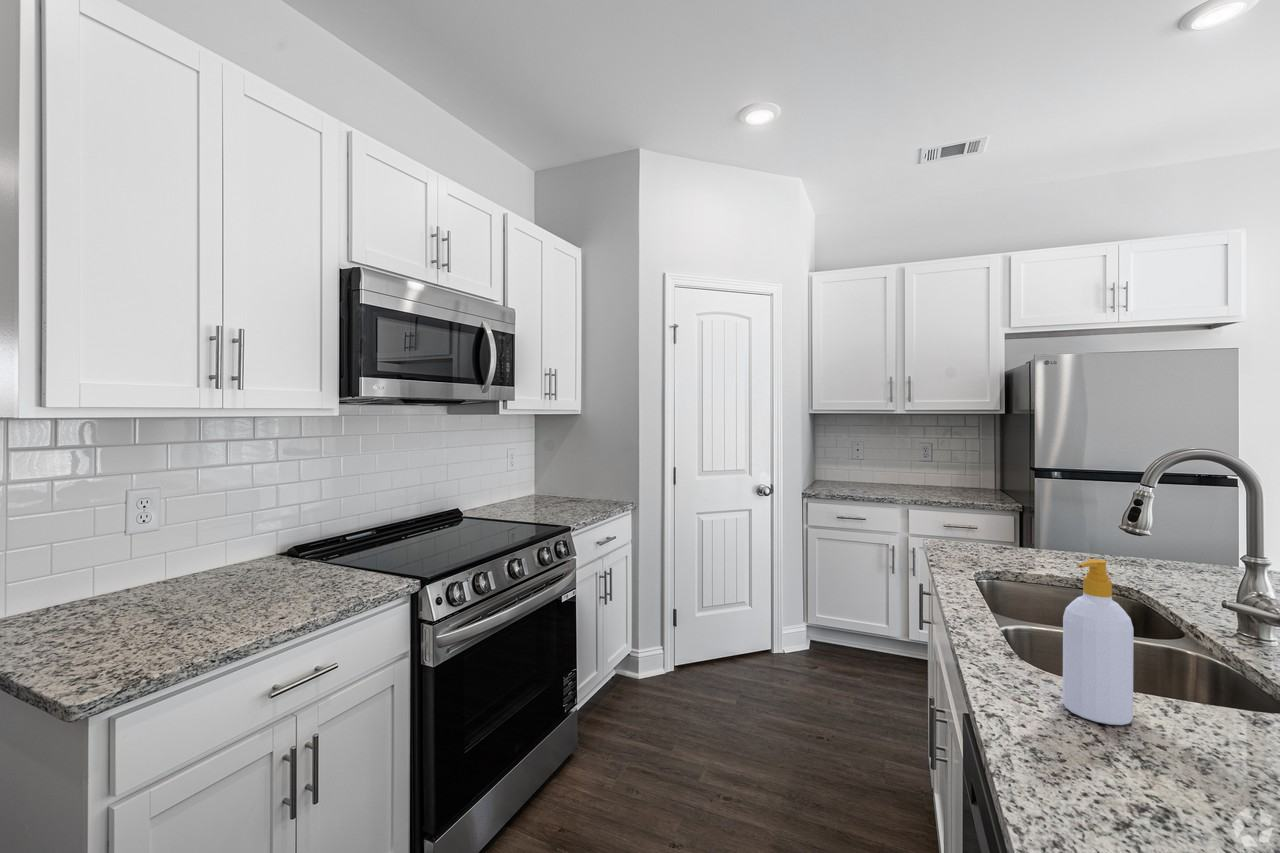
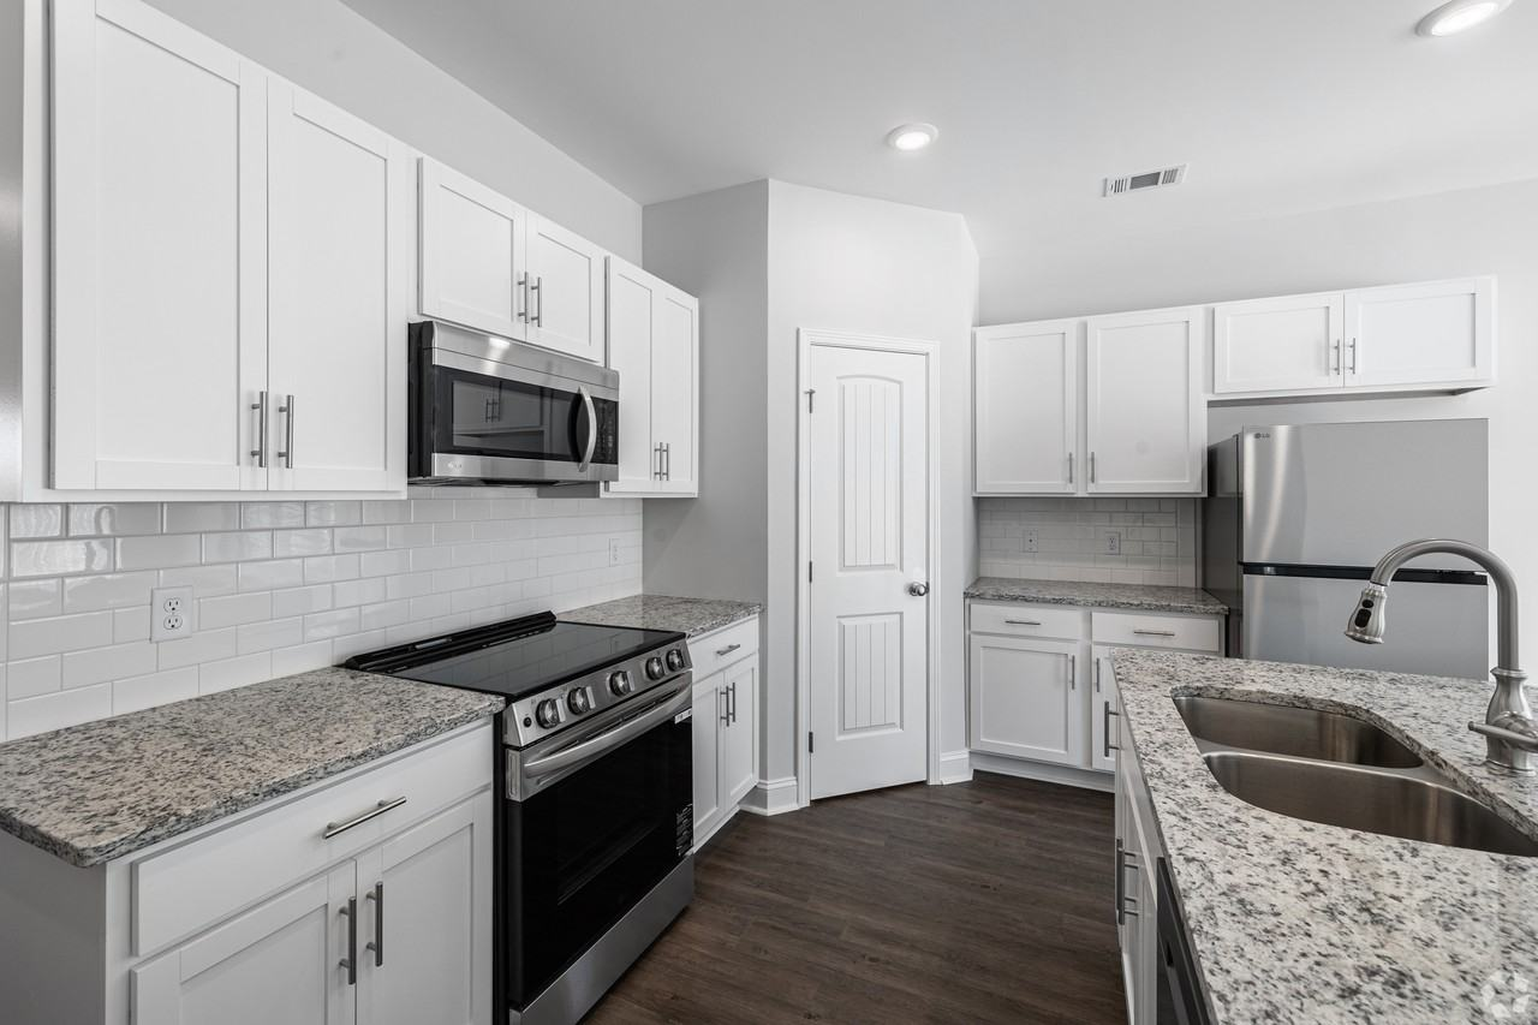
- soap bottle [1062,558,1134,726]
